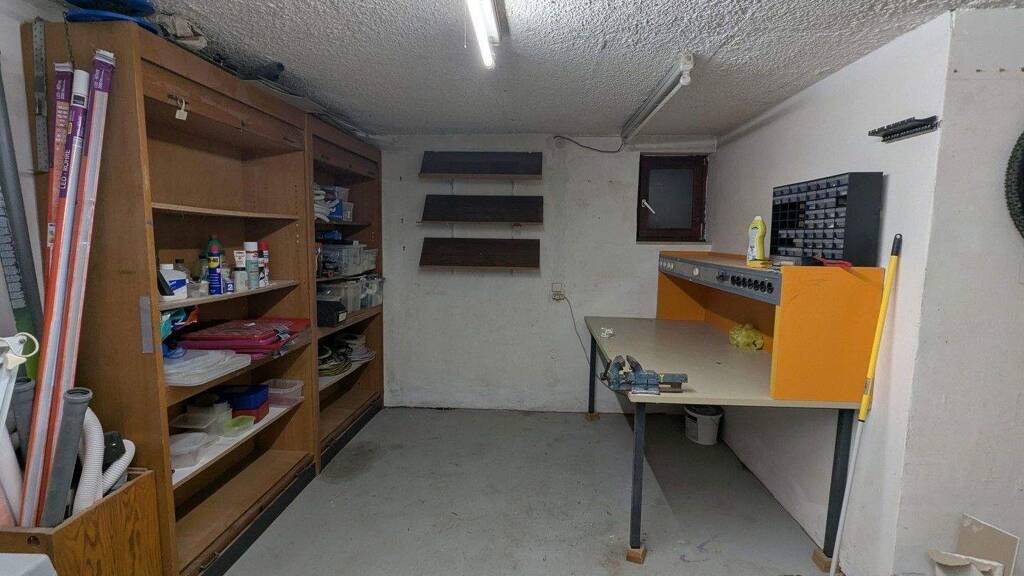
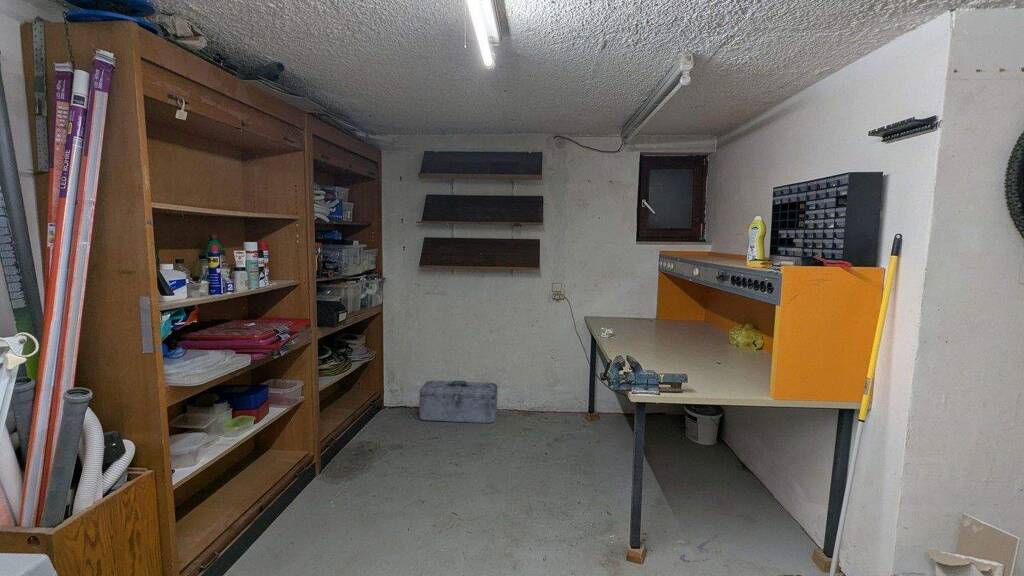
+ toolbox [418,379,499,424]
